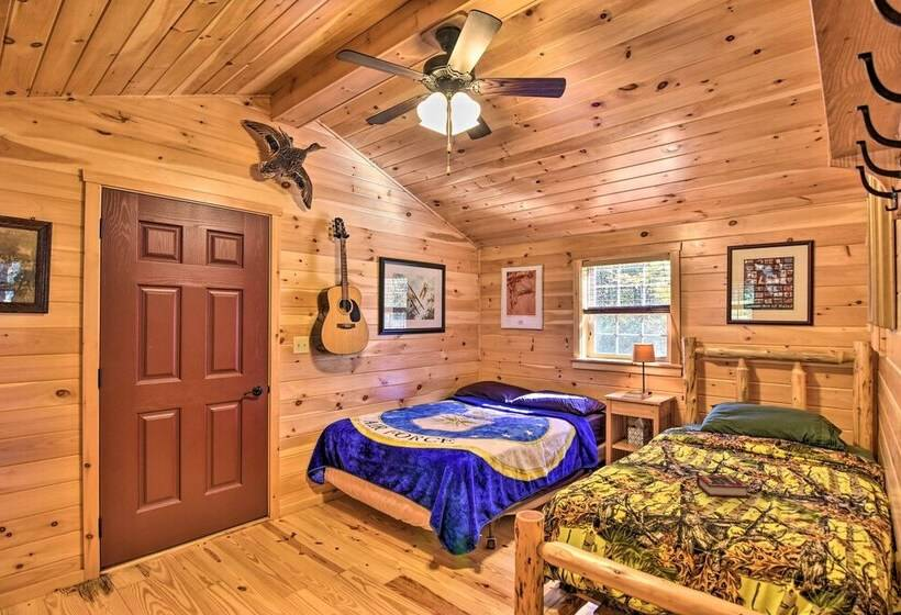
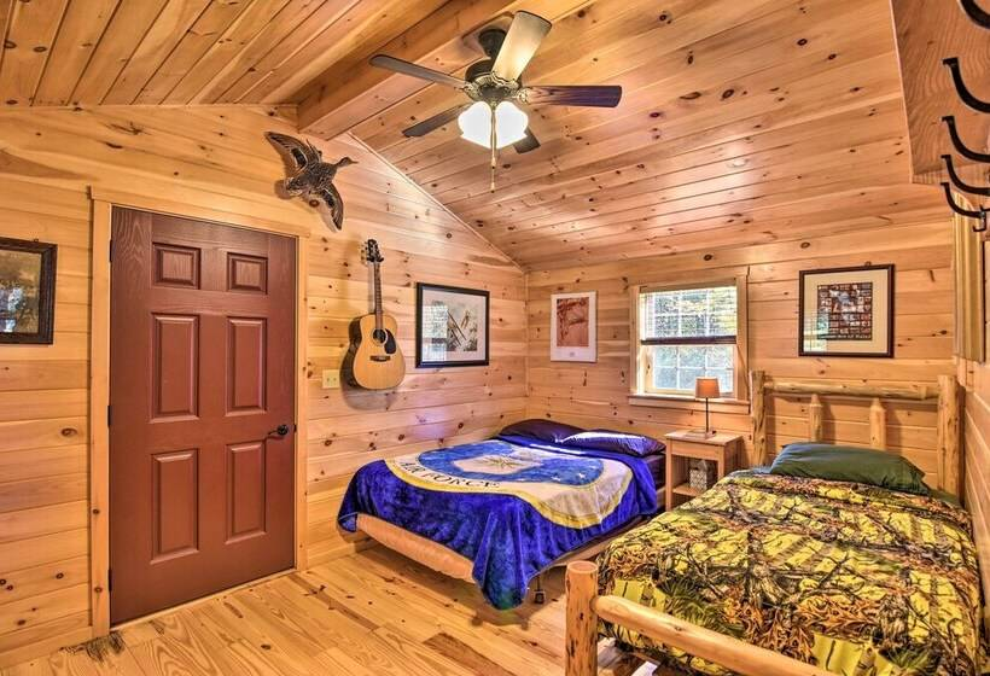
- book [696,474,752,499]
